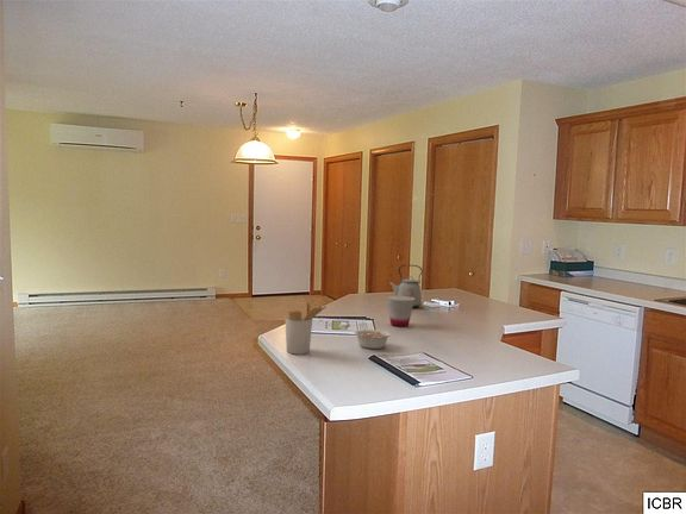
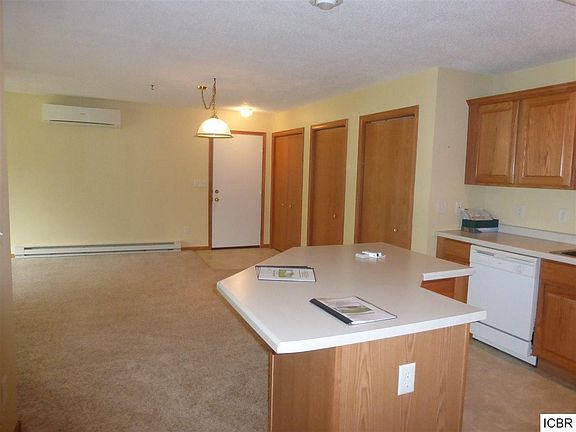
- cup [386,295,414,327]
- utensil holder [285,299,328,356]
- legume [354,328,392,350]
- kettle [388,264,424,308]
